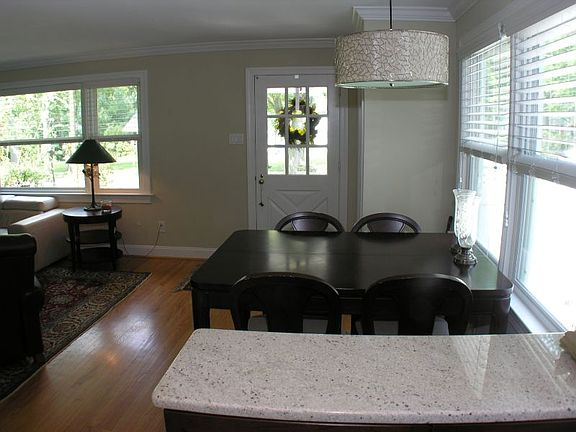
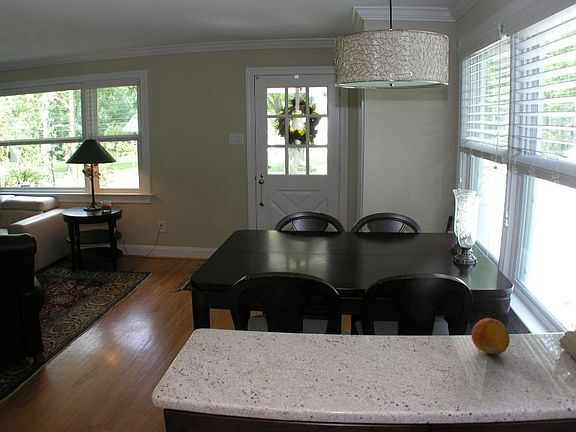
+ fruit [470,317,511,355]
